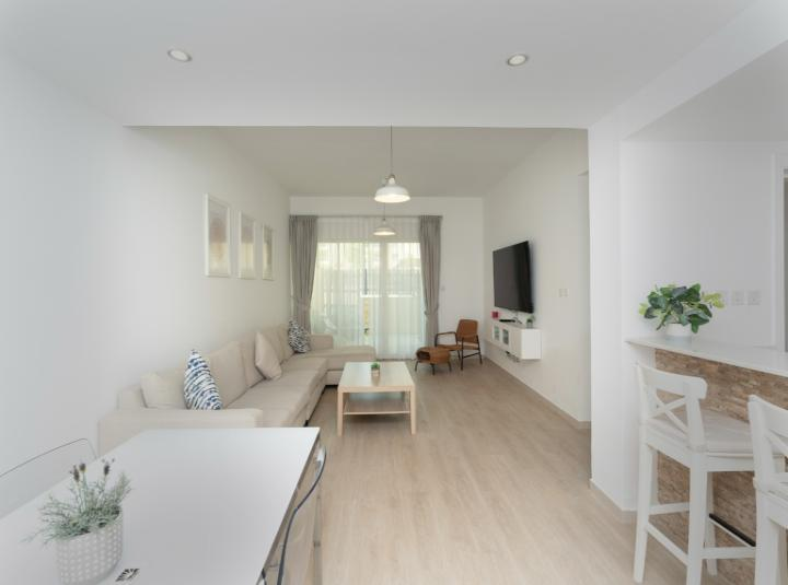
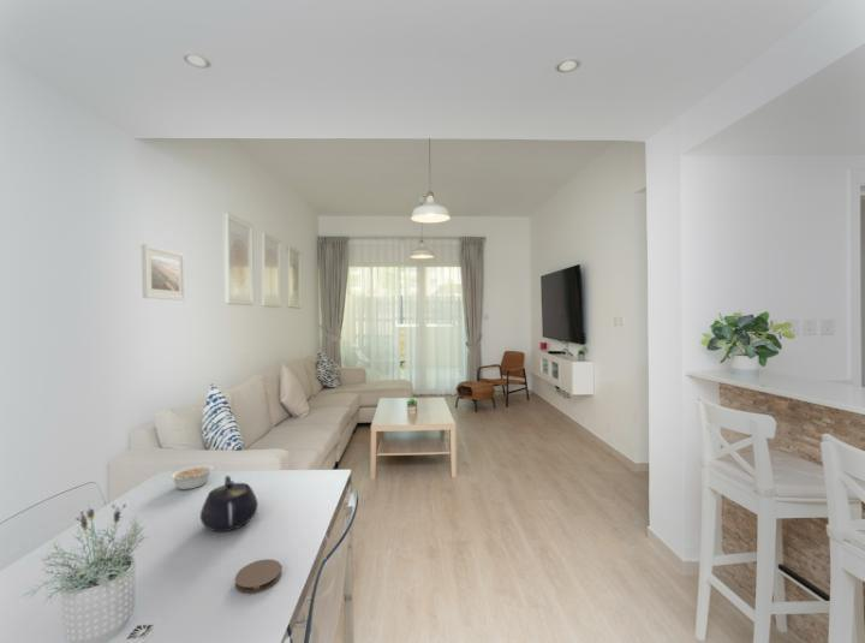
+ coaster [234,558,282,595]
+ teapot [199,475,260,532]
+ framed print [141,243,186,302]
+ legume [168,464,216,490]
